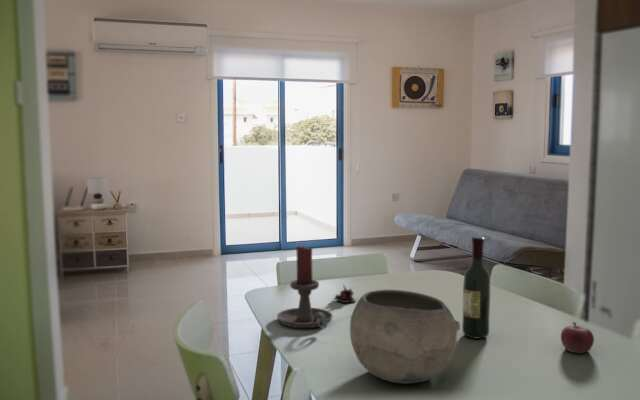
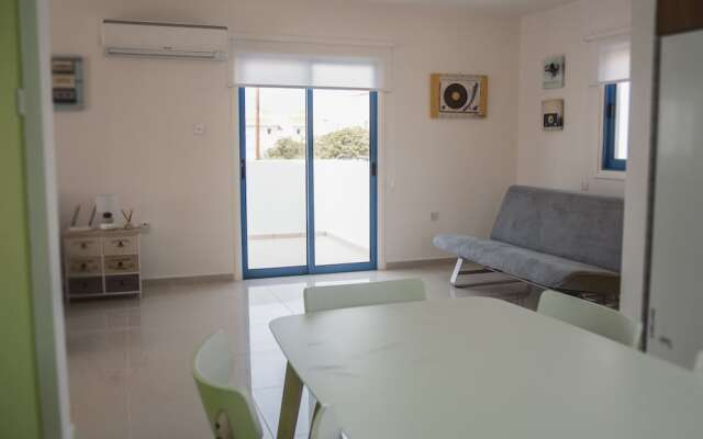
- wine bottle [461,235,491,340]
- bowl [349,289,461,385]
- candle holder [276,245,334,330]
- fruit [560,321,595,354]
- flower [332,284,357,304]
